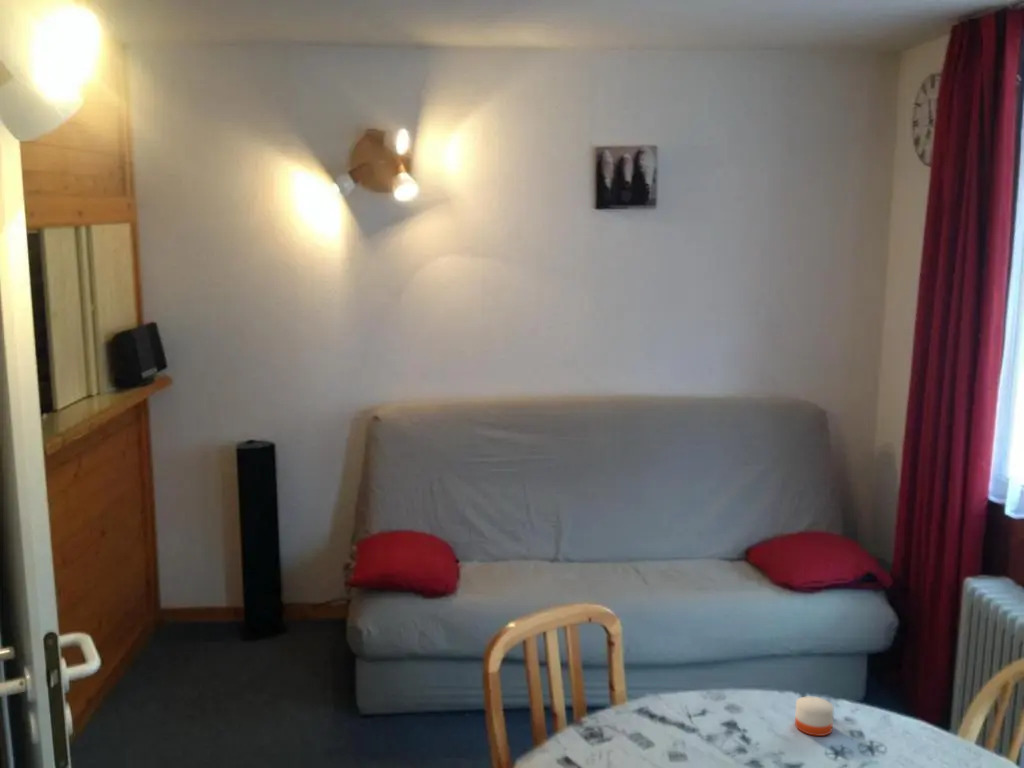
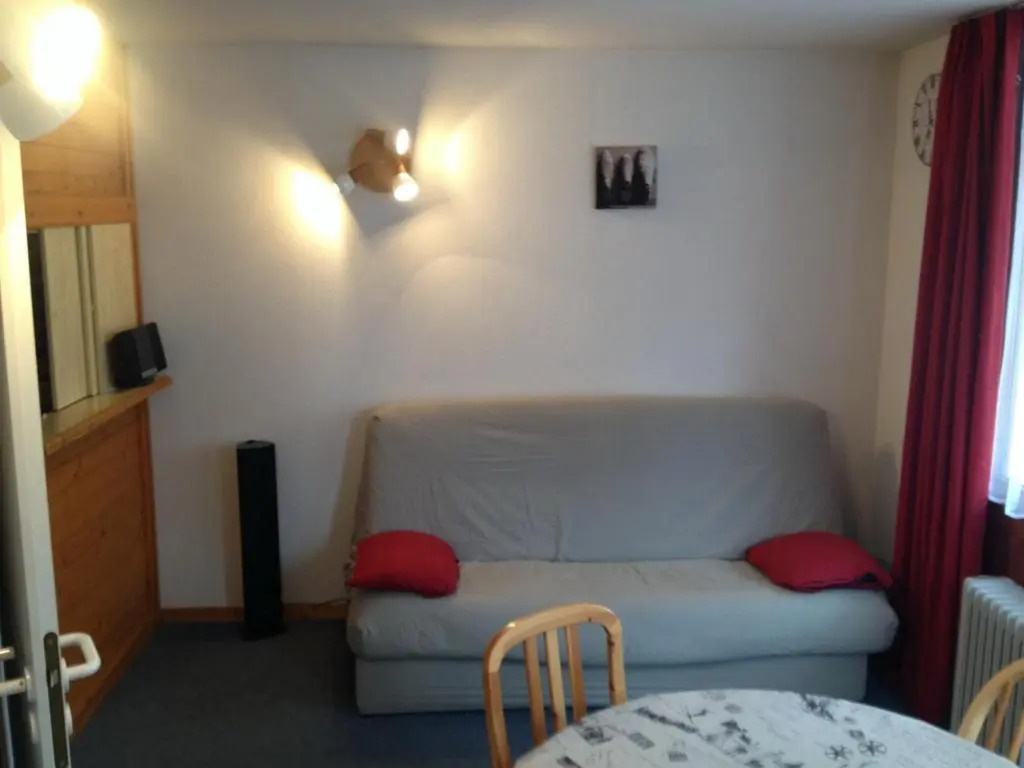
- candle [794,687,835,737]
